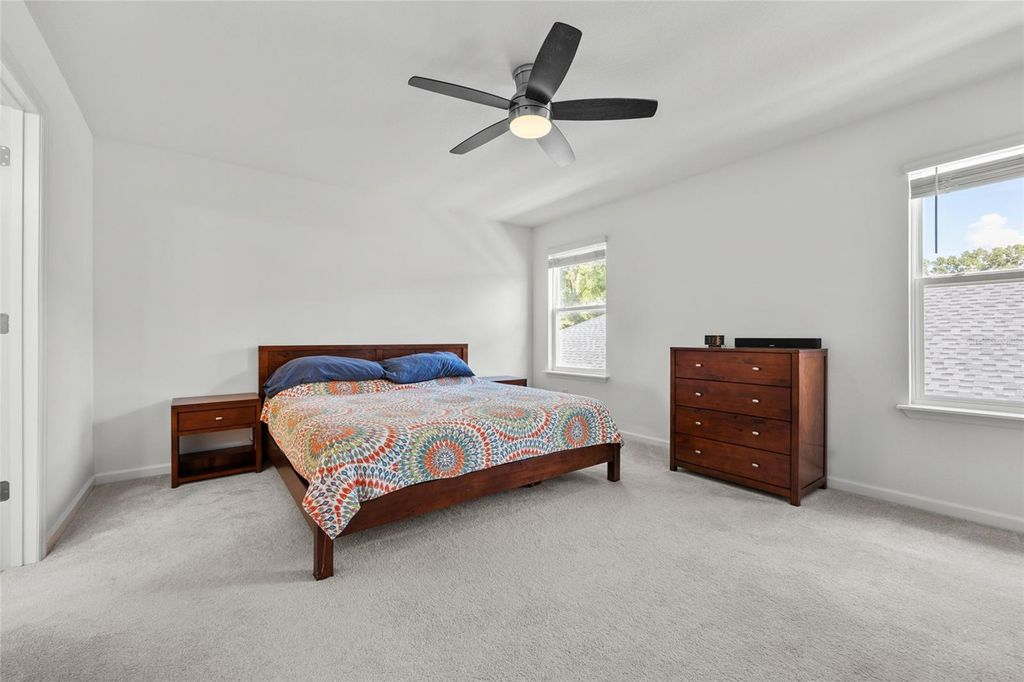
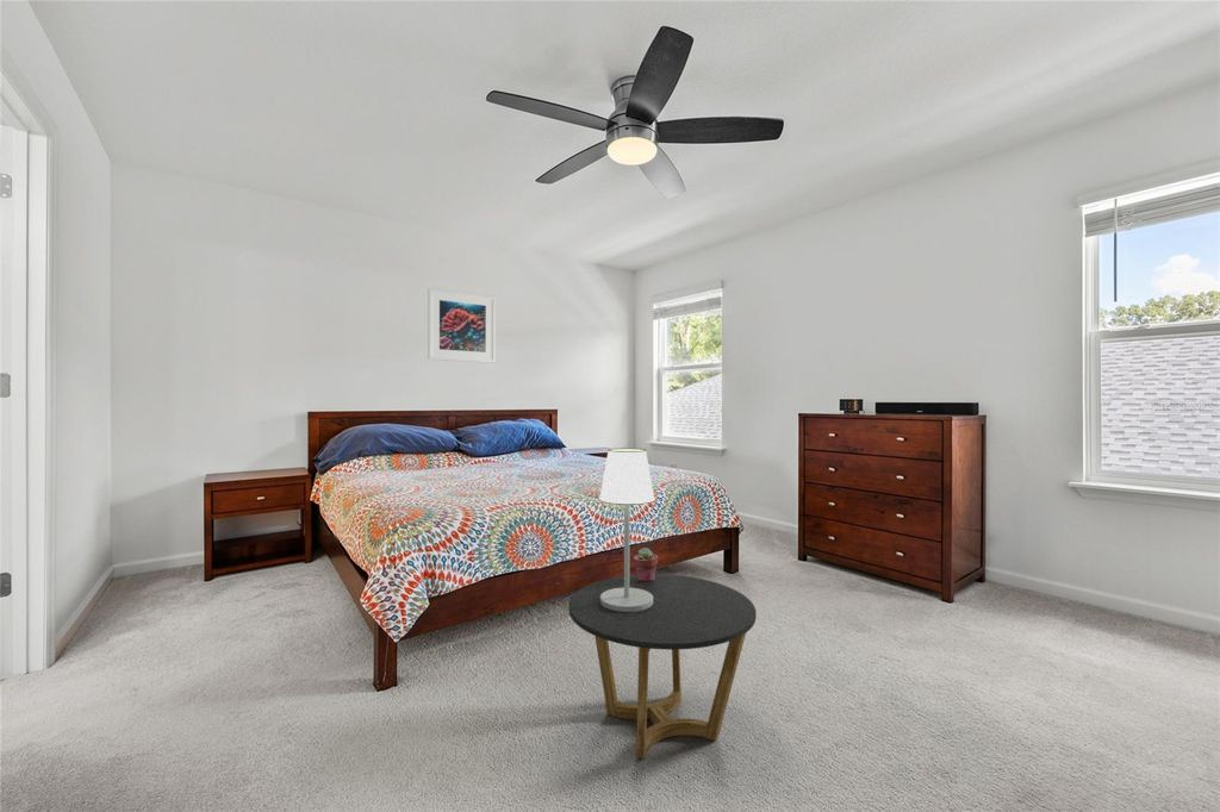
+ potted succulent [633,546,659,582]
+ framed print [427,287,497,364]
+ table lamp [598,446,656,612]
+ side table [567,573,758,760]
